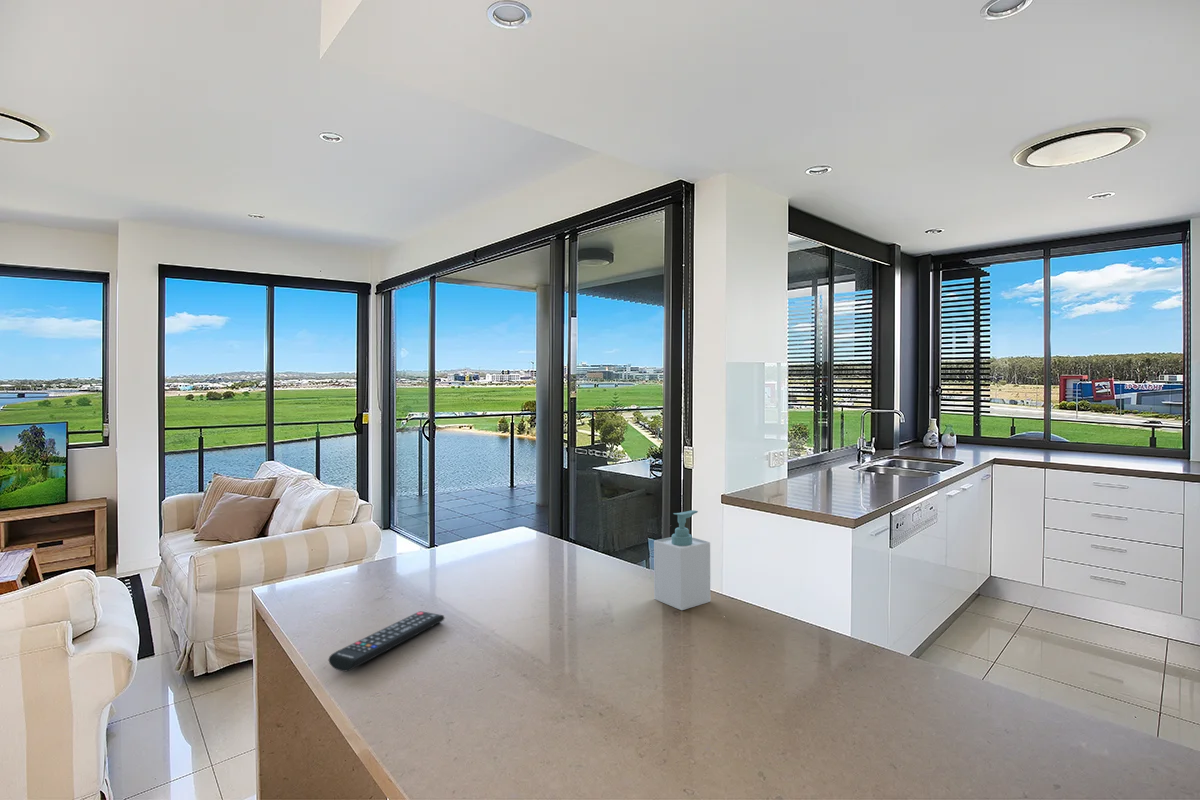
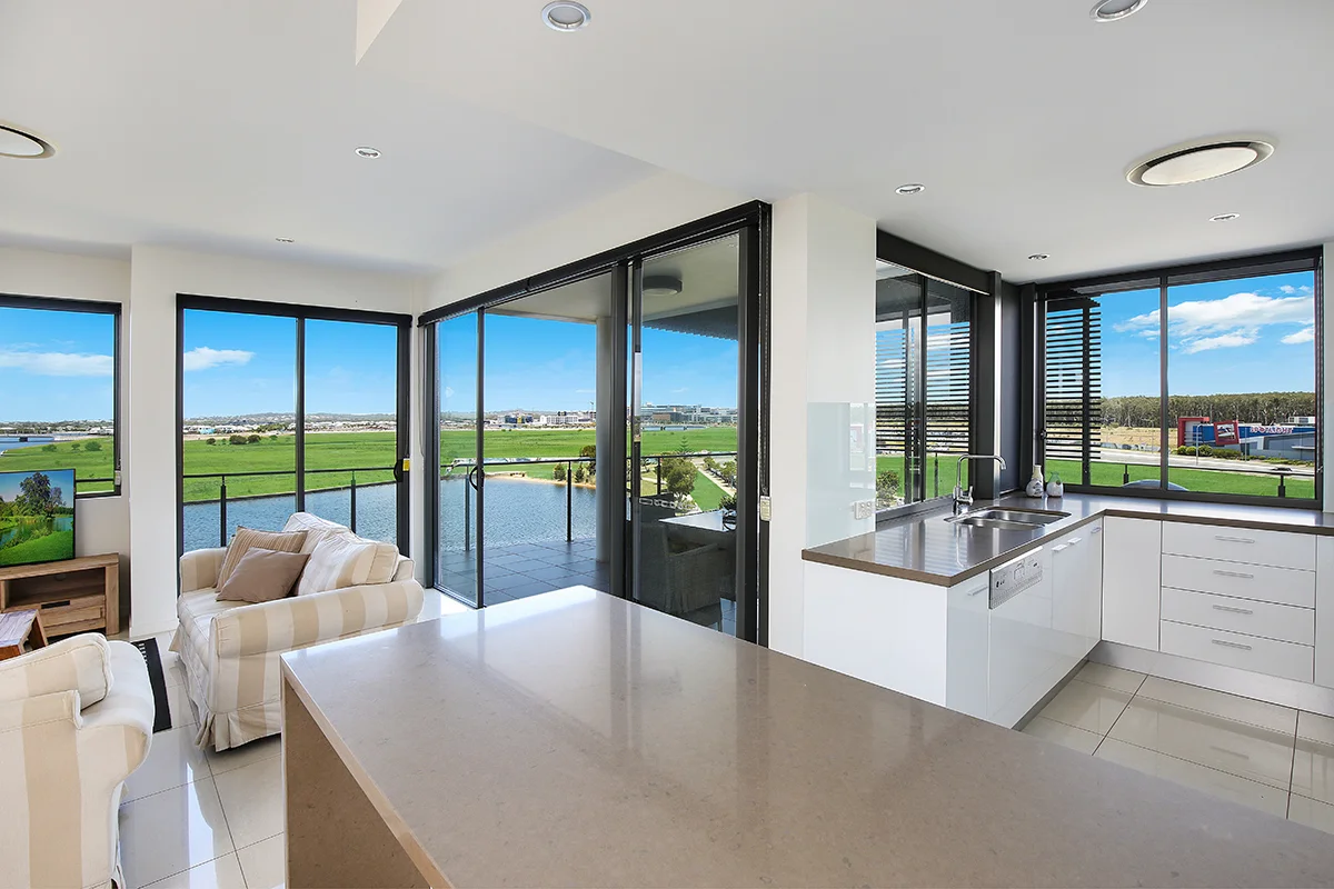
- remote control [328,610,445,673]
- soap bottle [653,509,711,611]
